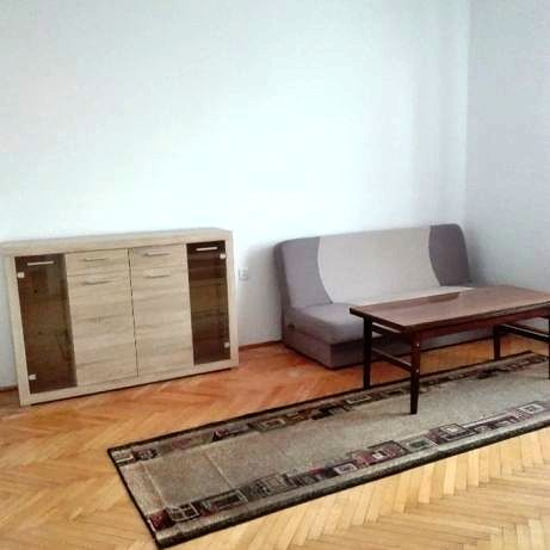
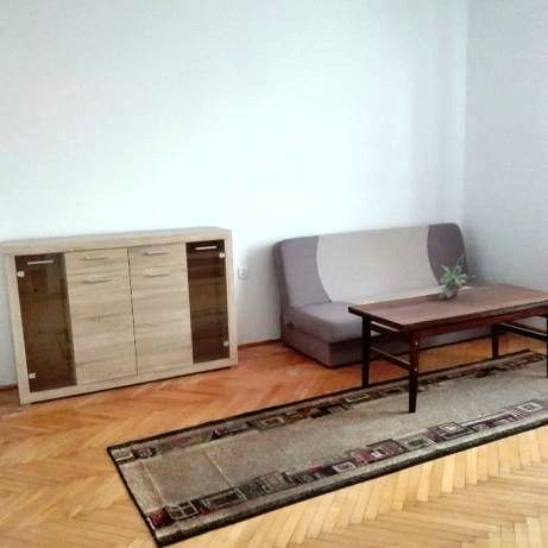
+ plant [434,252,477,300]
